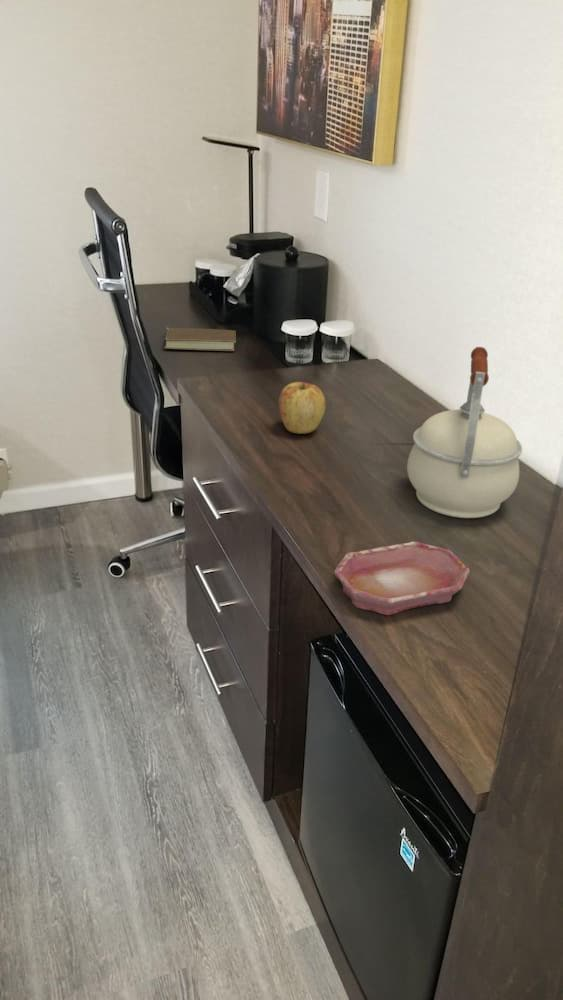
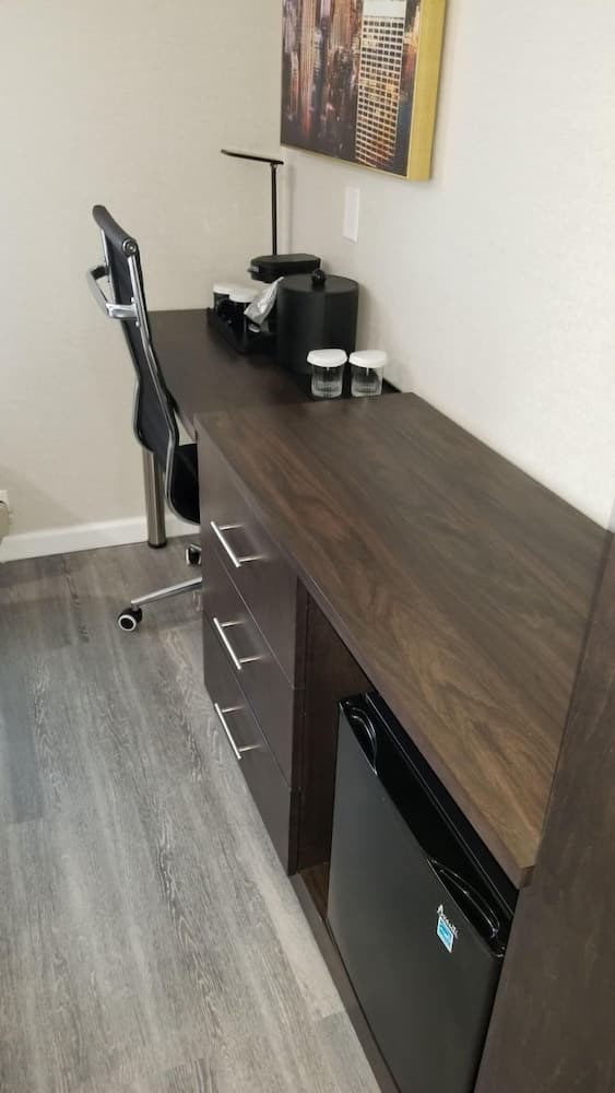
- apple [278,381,326,435]
- book [163,324,237,352]
- bowl [333,541,470,616]
- kettle [406,346,523,519]
